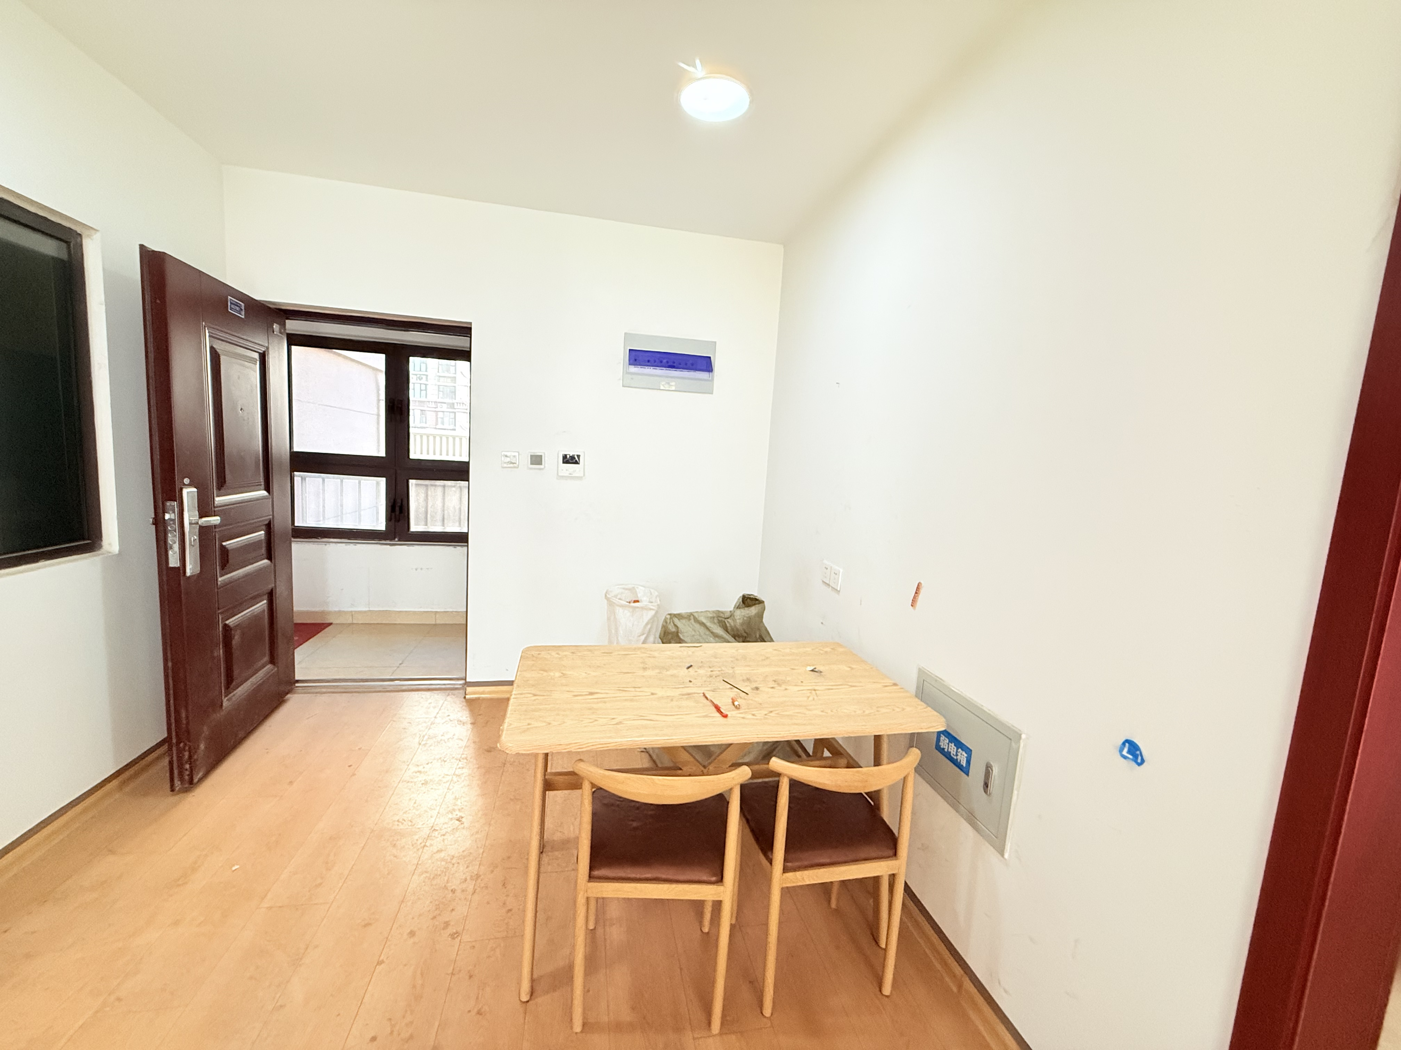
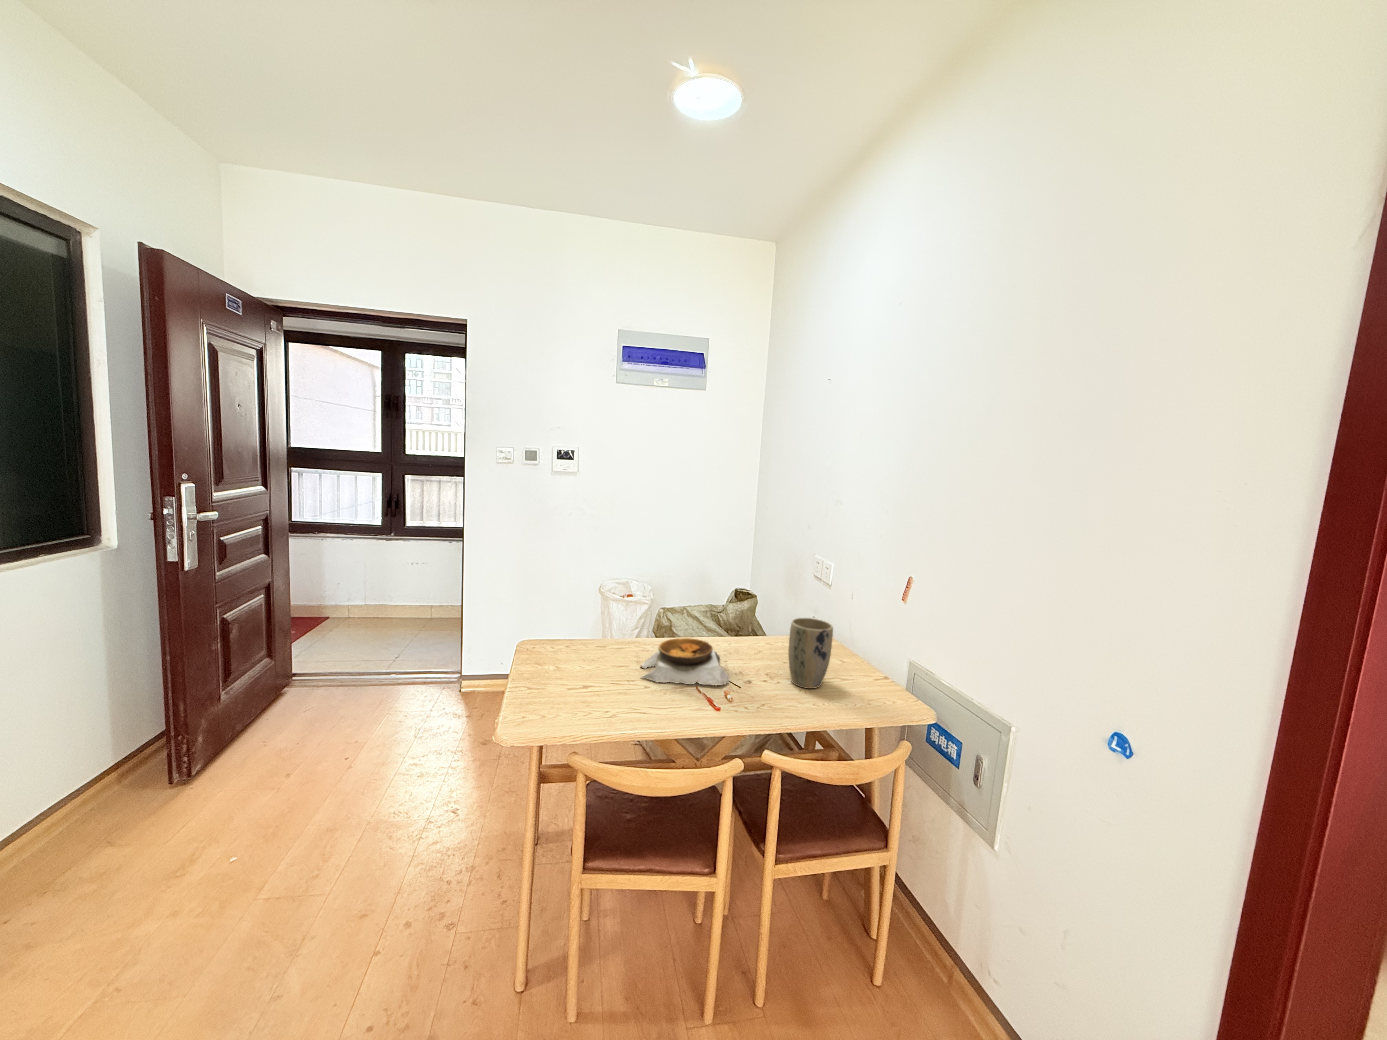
+ bowl [640,638,730,686]
+ plant pot [787,617,833,689]
